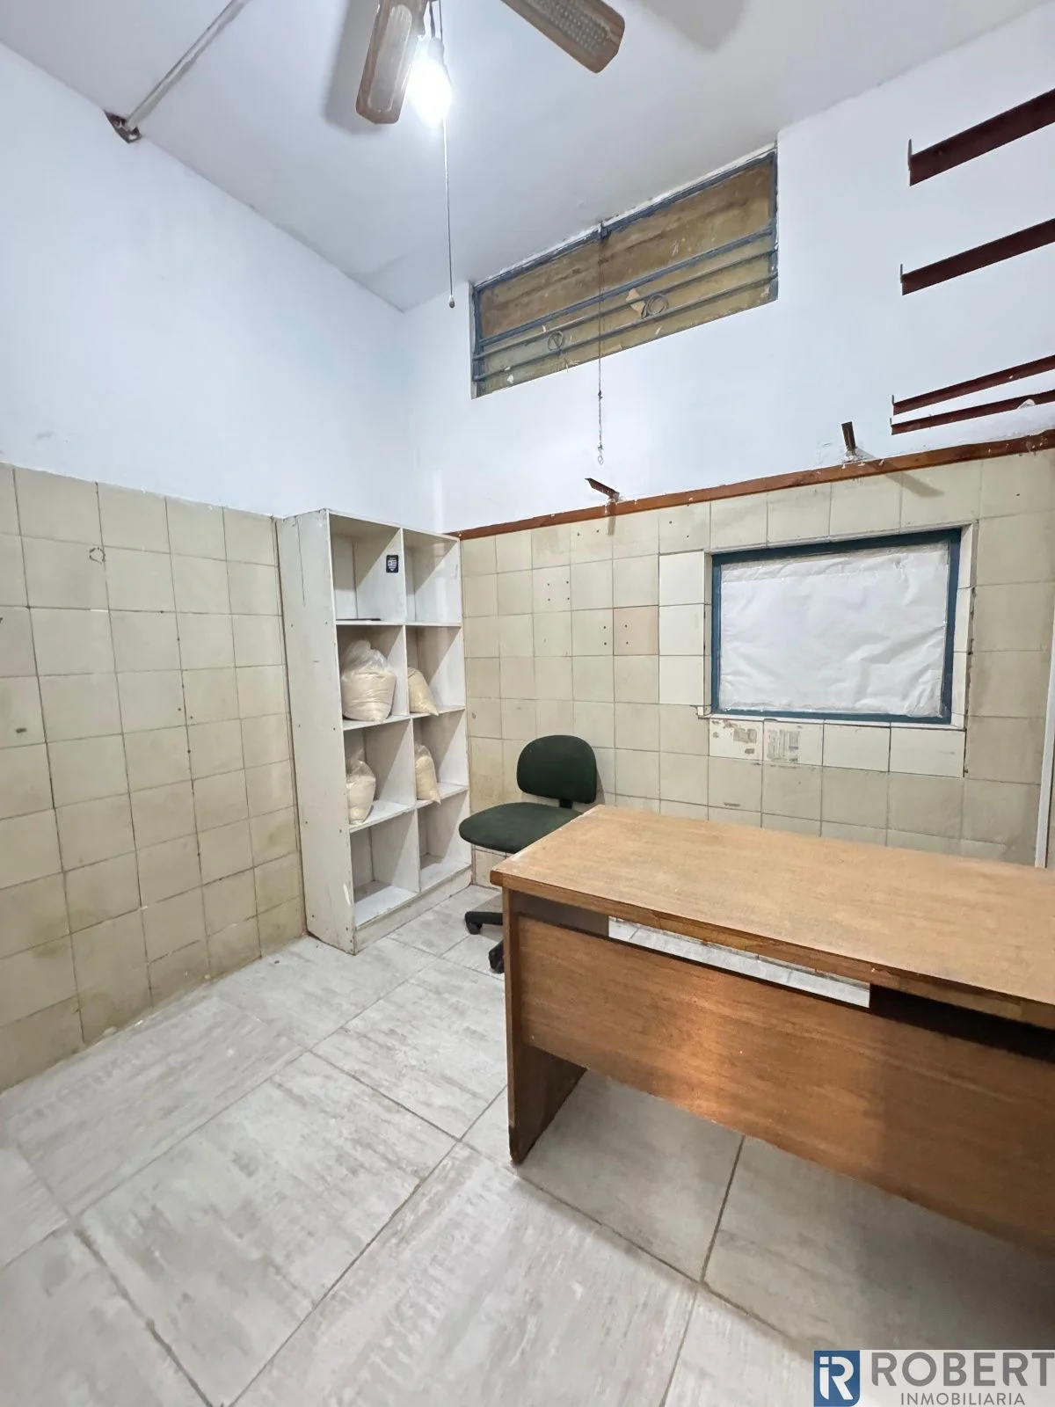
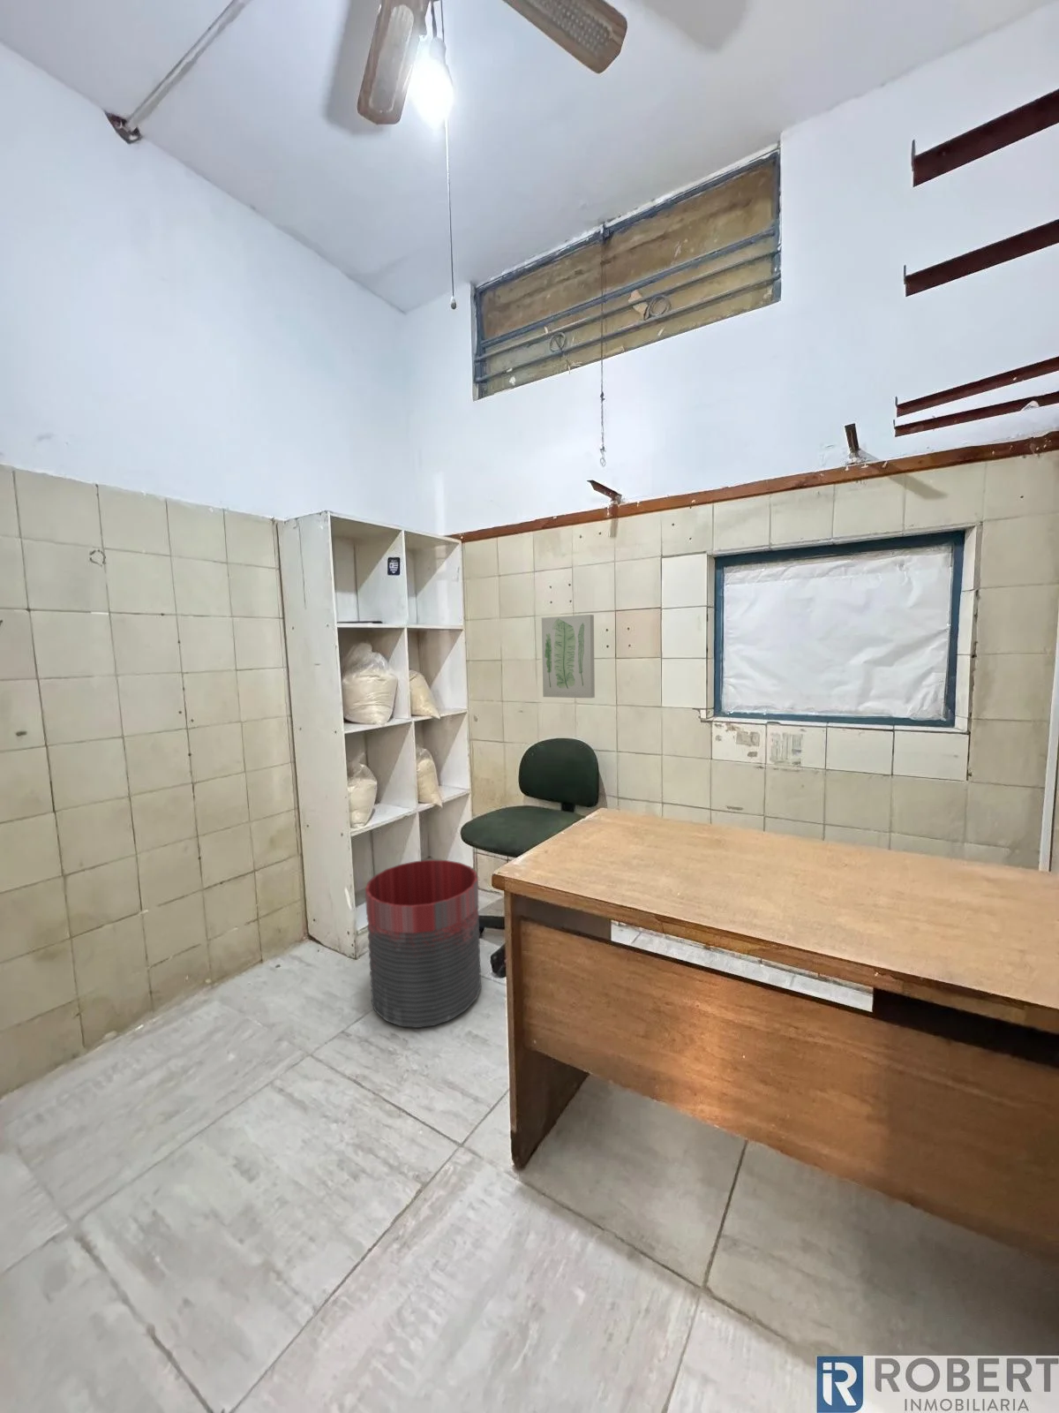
+ wall art [541,614,596,699]
+ trash can [365,859,482,1029]
